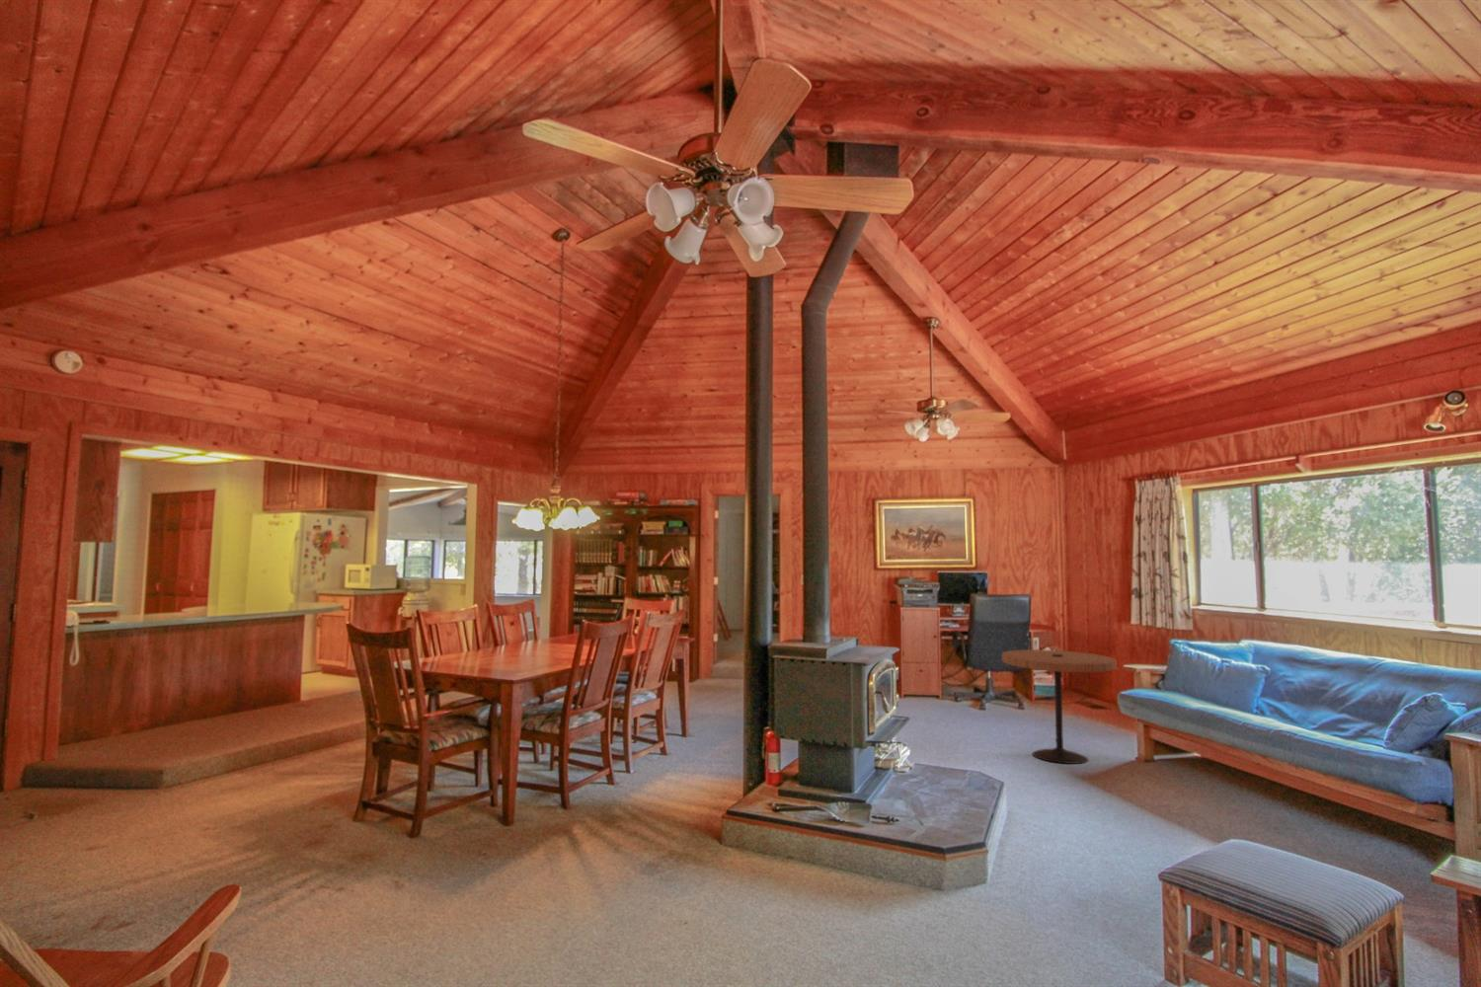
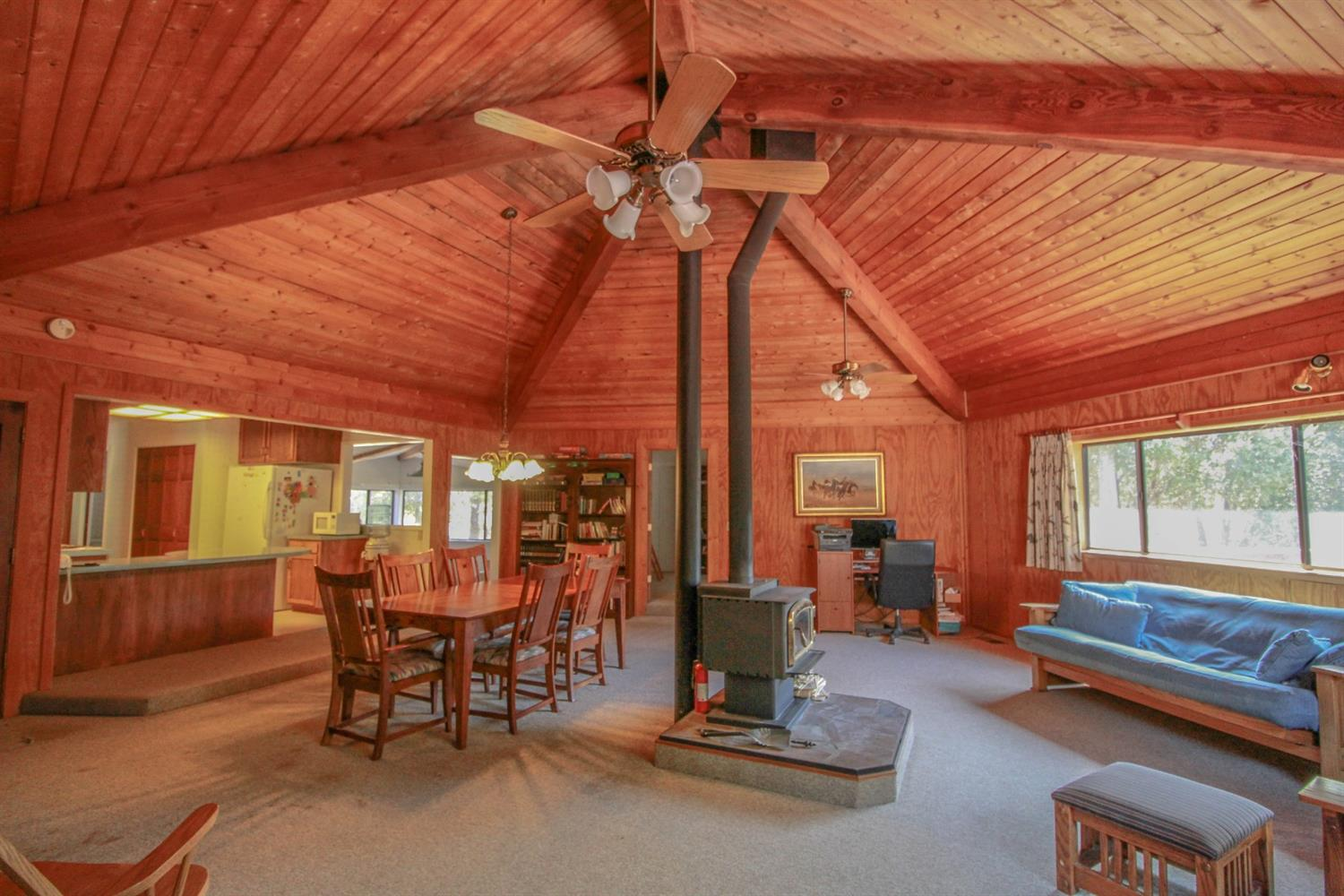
- side table [1002,649,1117,764]
